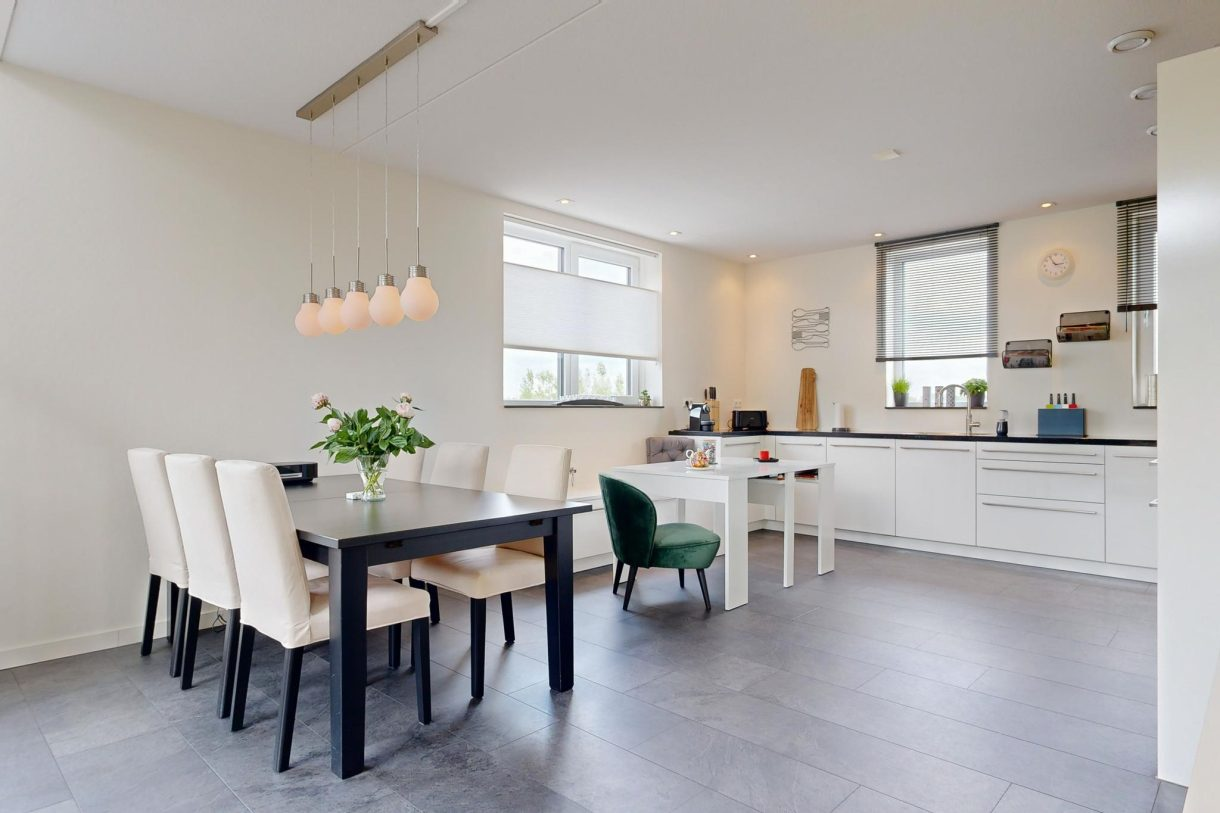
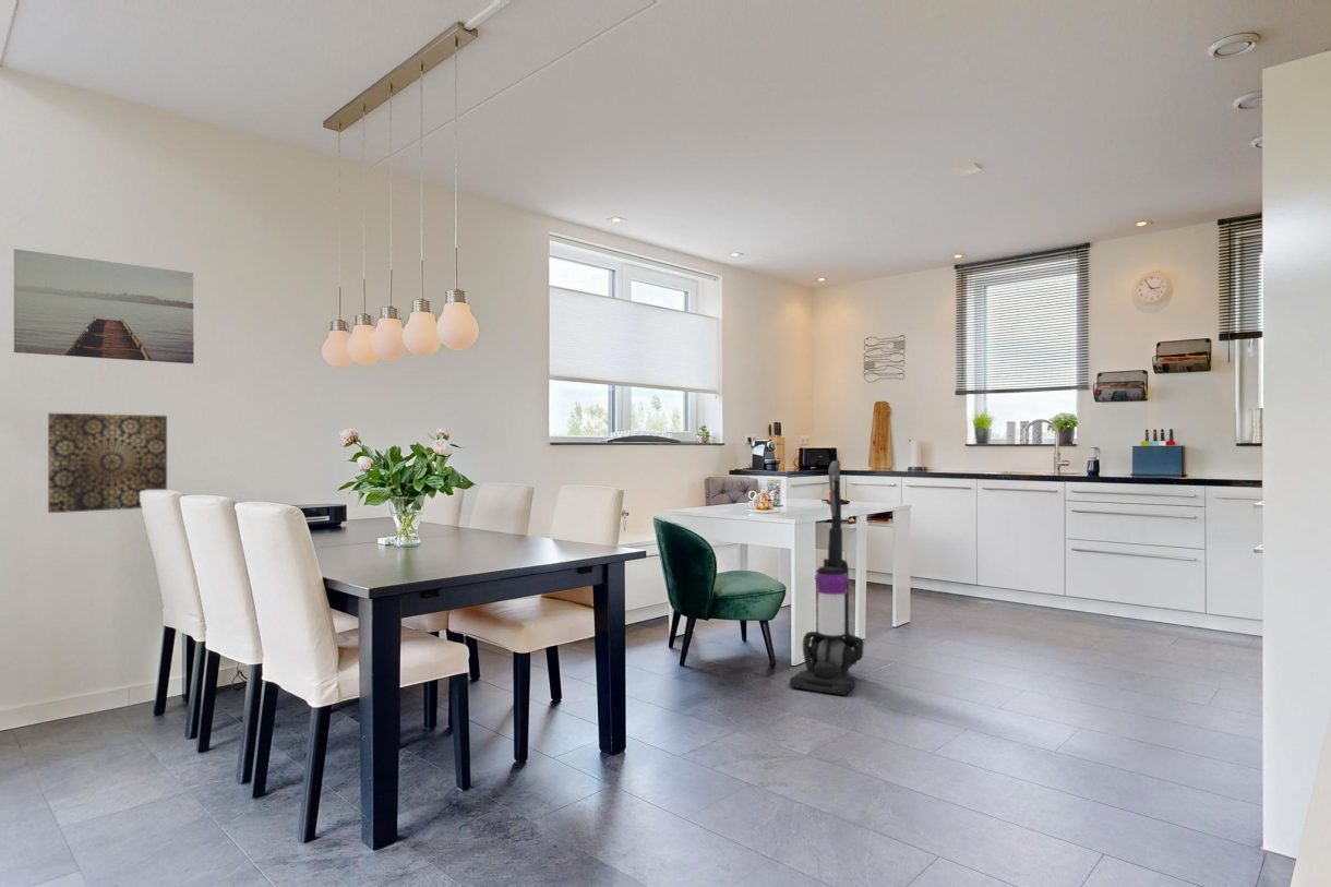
+ wall art [13,248,195,364]
+ wall art [47,412,168,514]
+ vacuum cleaner [789,459,865,696]
